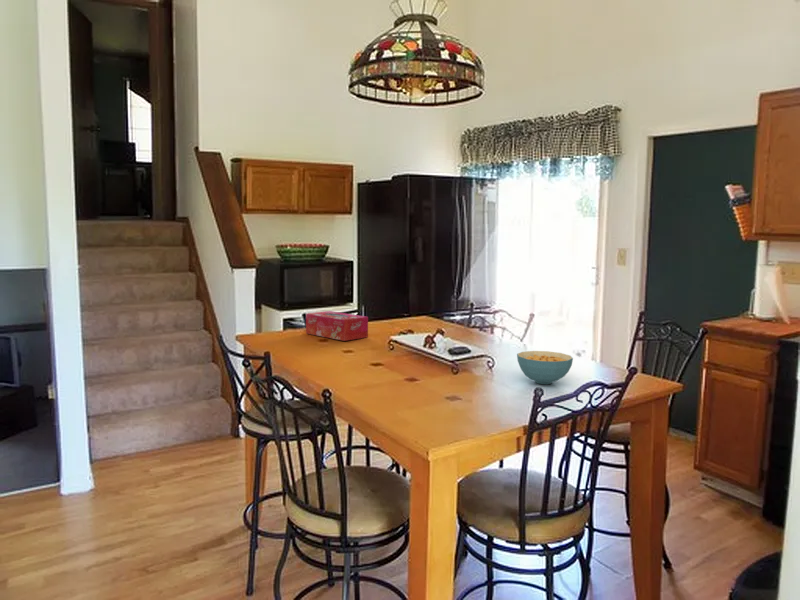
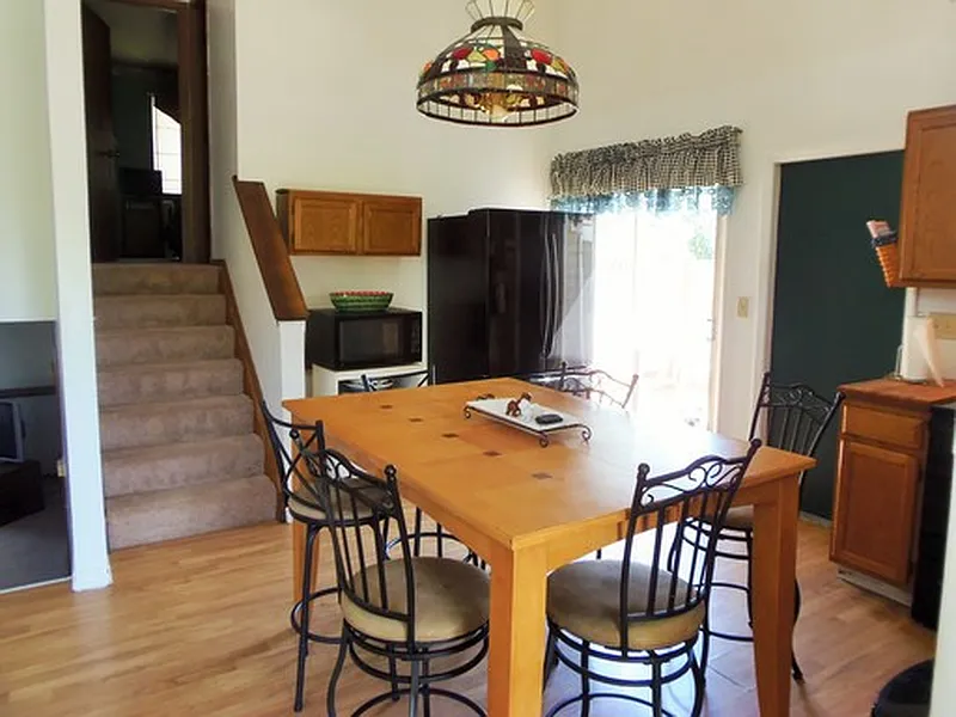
- tissue box [305,310,369,342]
- cereal bowl [516,350,574,385]
